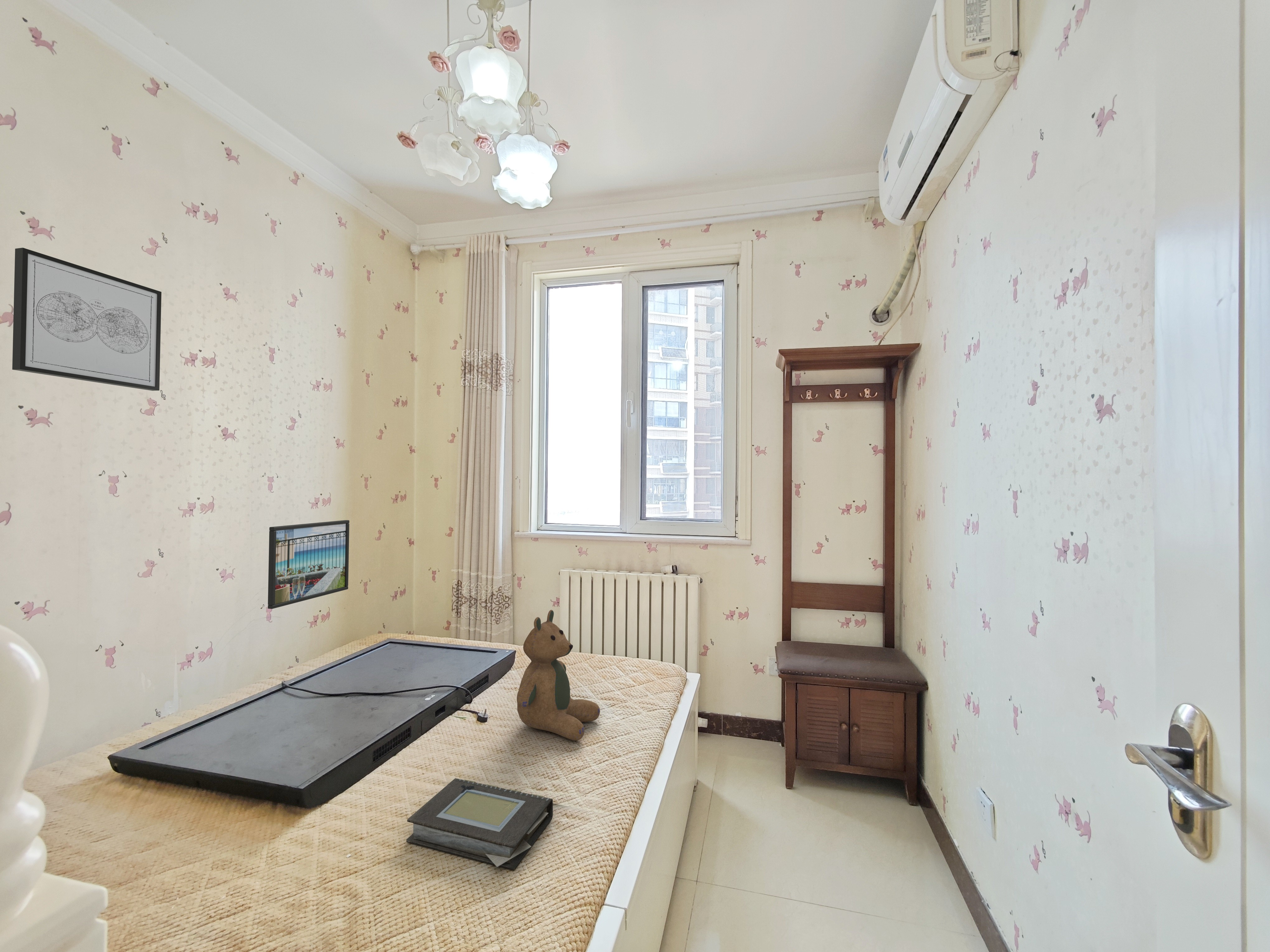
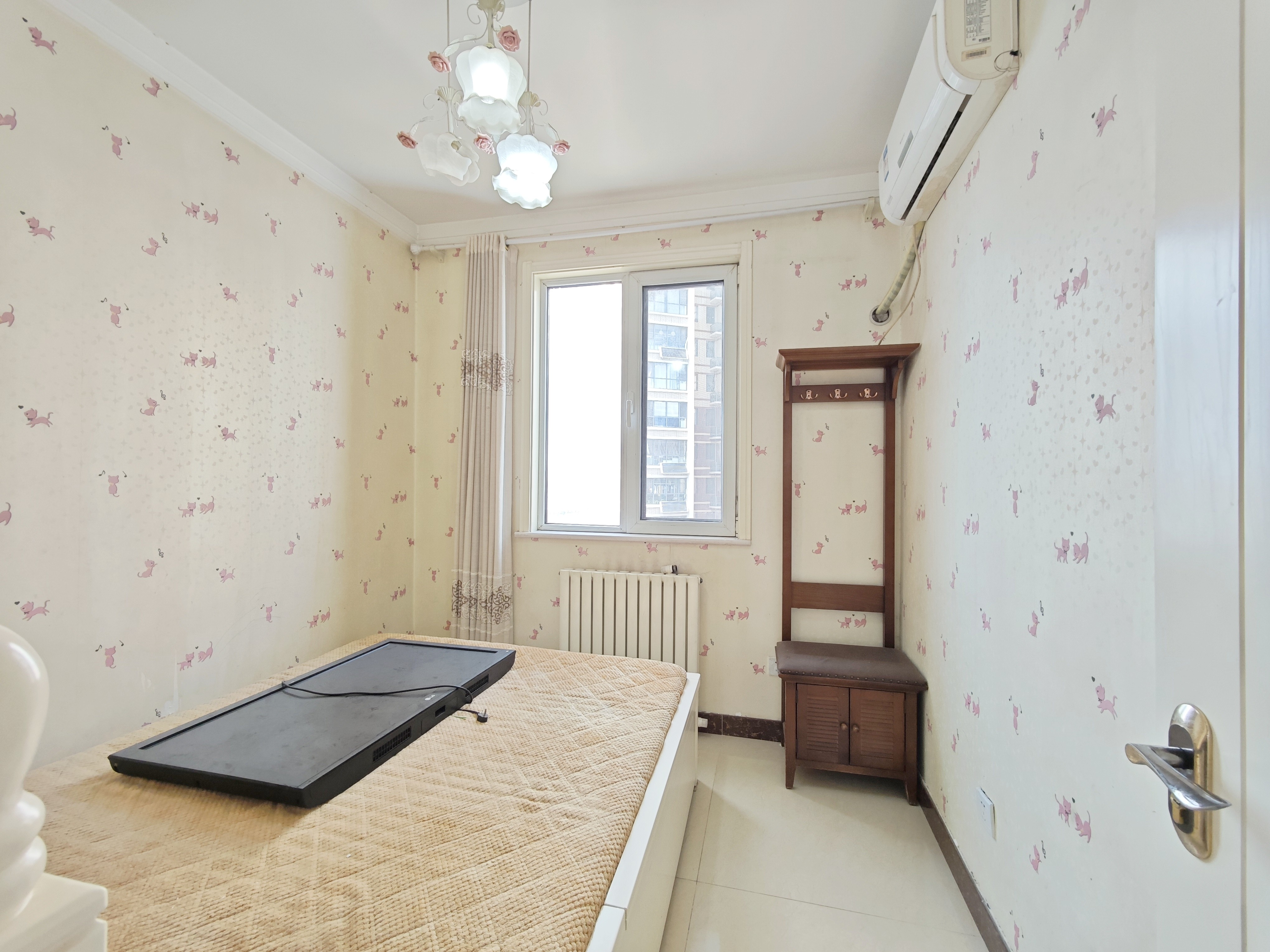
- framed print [267,520,350,609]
- book [406,778,553,871]
- teddy bear [516,609,600,741]
- wall art [12,247,162,391]
